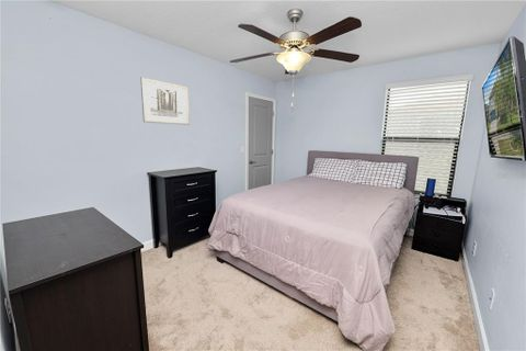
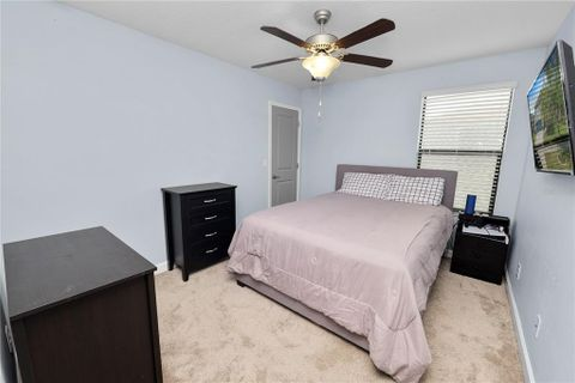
- wall art [139,76,191,126]
